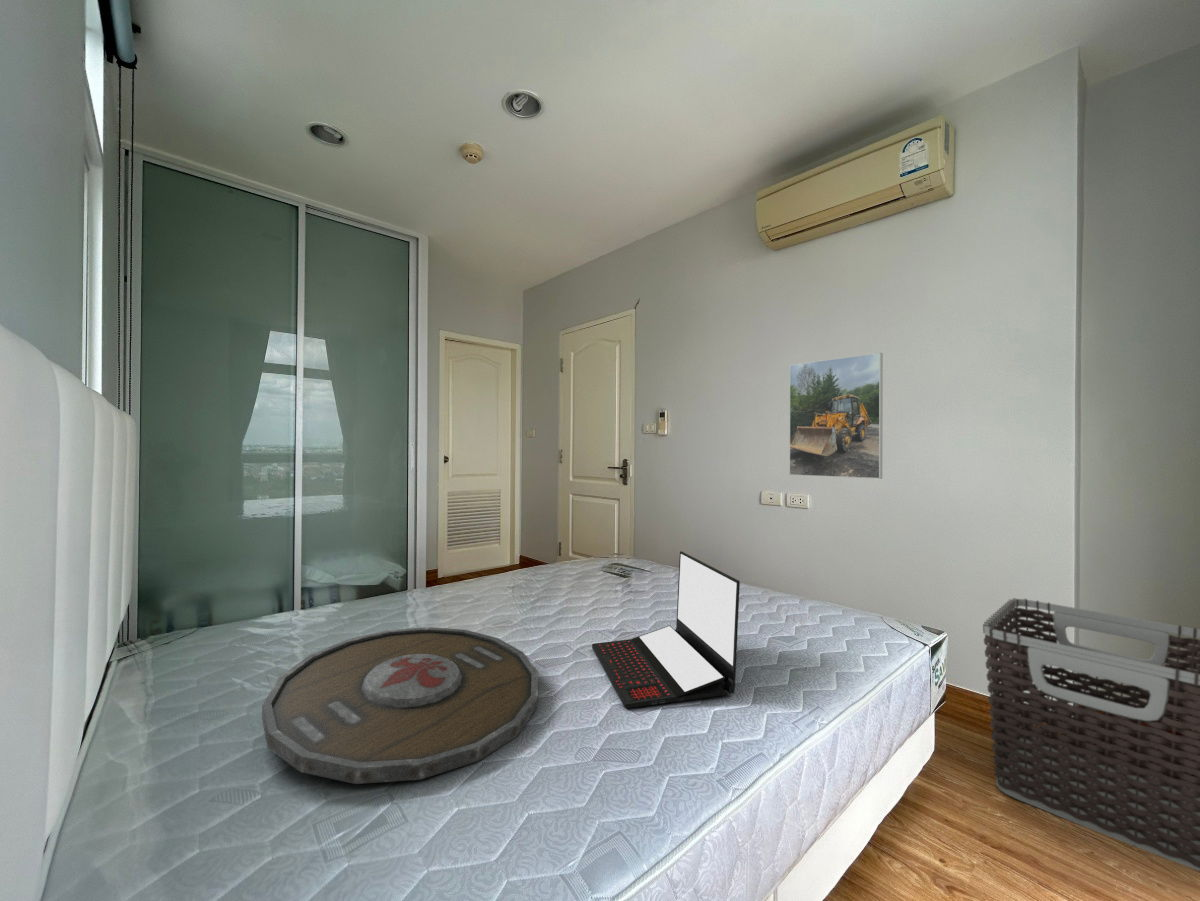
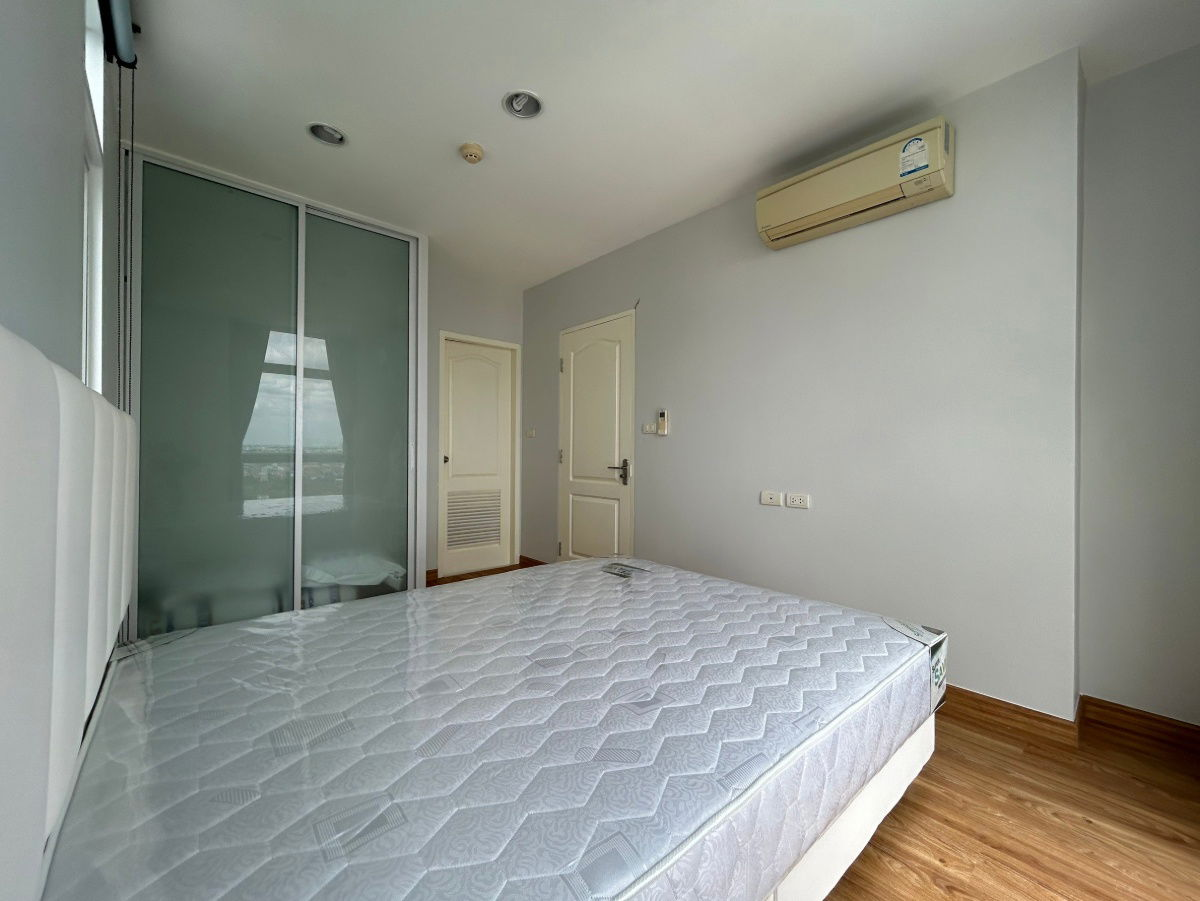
- clothes hamper [982,597,1200,872]
- laptop [591,550,741,709]
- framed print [788,352,884,480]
- serving tray [261,626,539,785]
